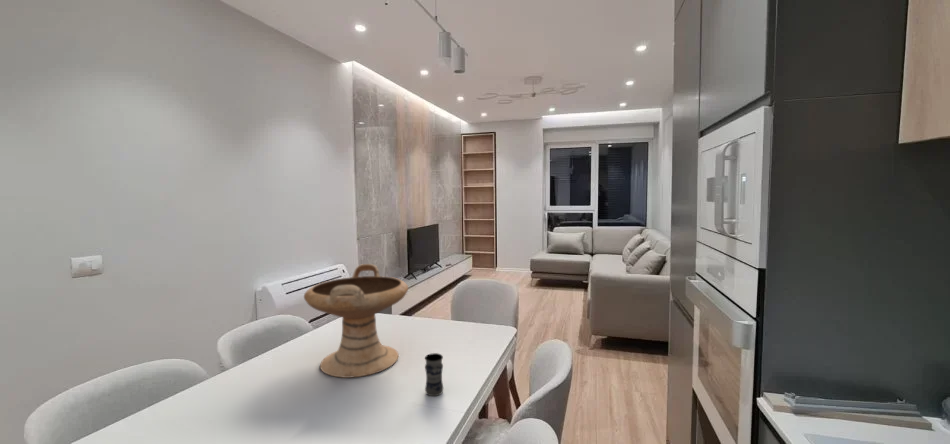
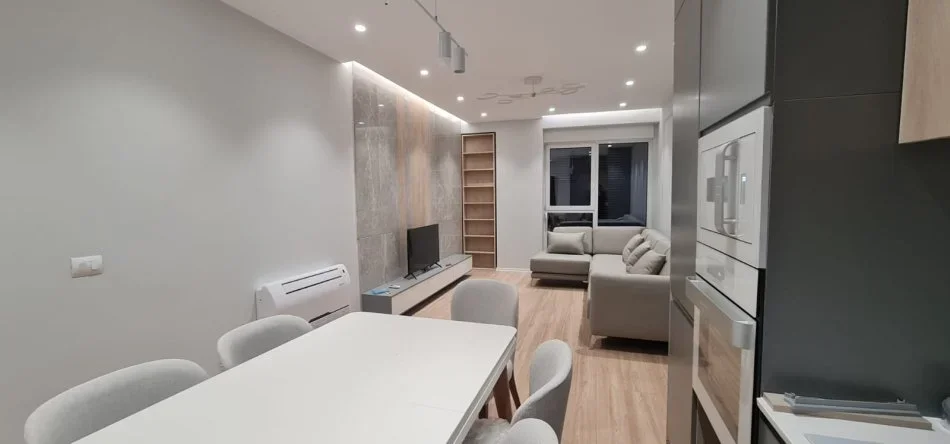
- decorative bowl [303,263,409,379]
- jar [424,352,444,397]
